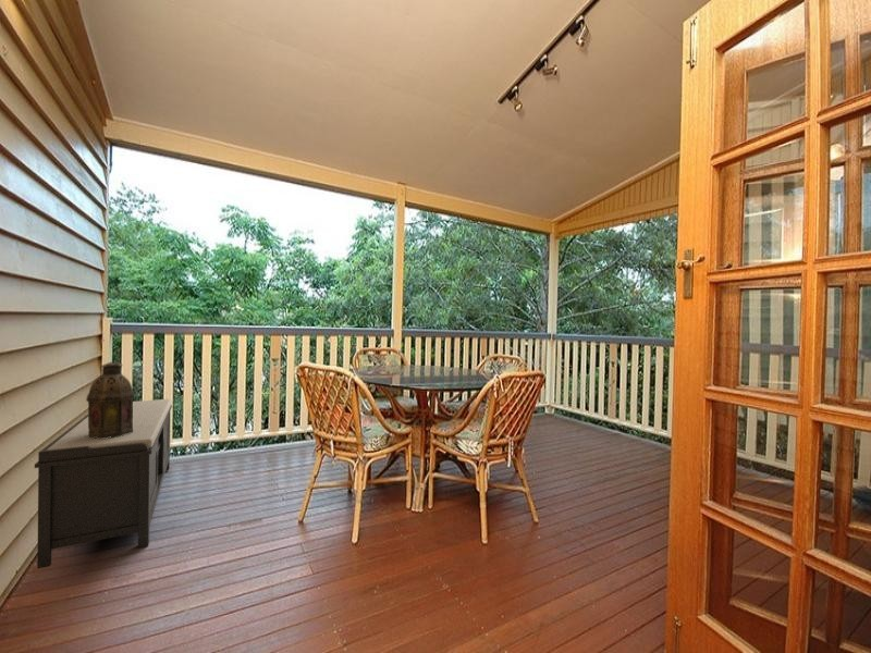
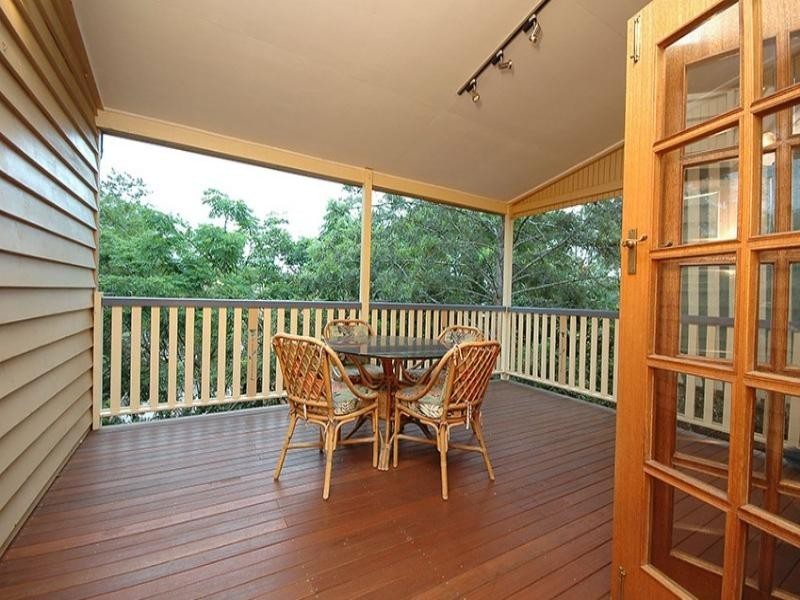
- lantern [85,361,136,439]
- bench [34,398,173,569]
